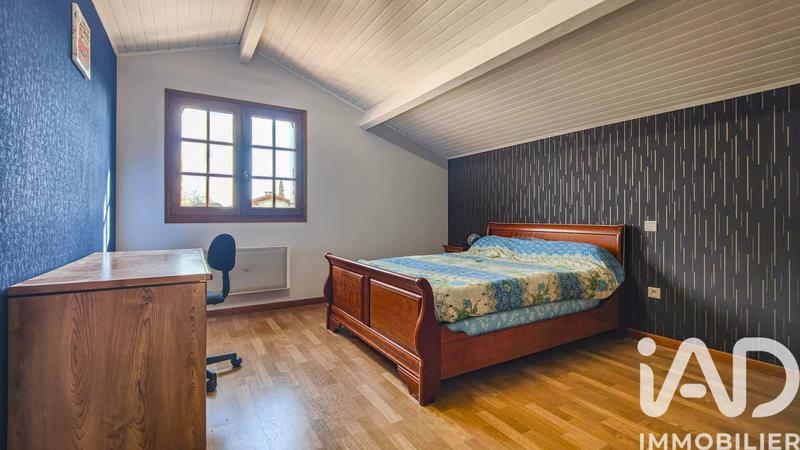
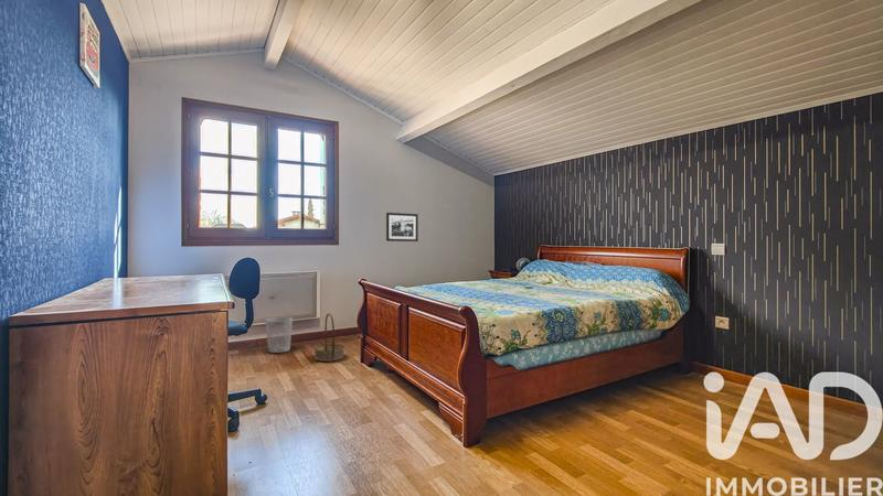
+ basket [313,312,345,363]
+ wastebasket [265,316,294,354]
+ picture frame [385,212,419,242]
